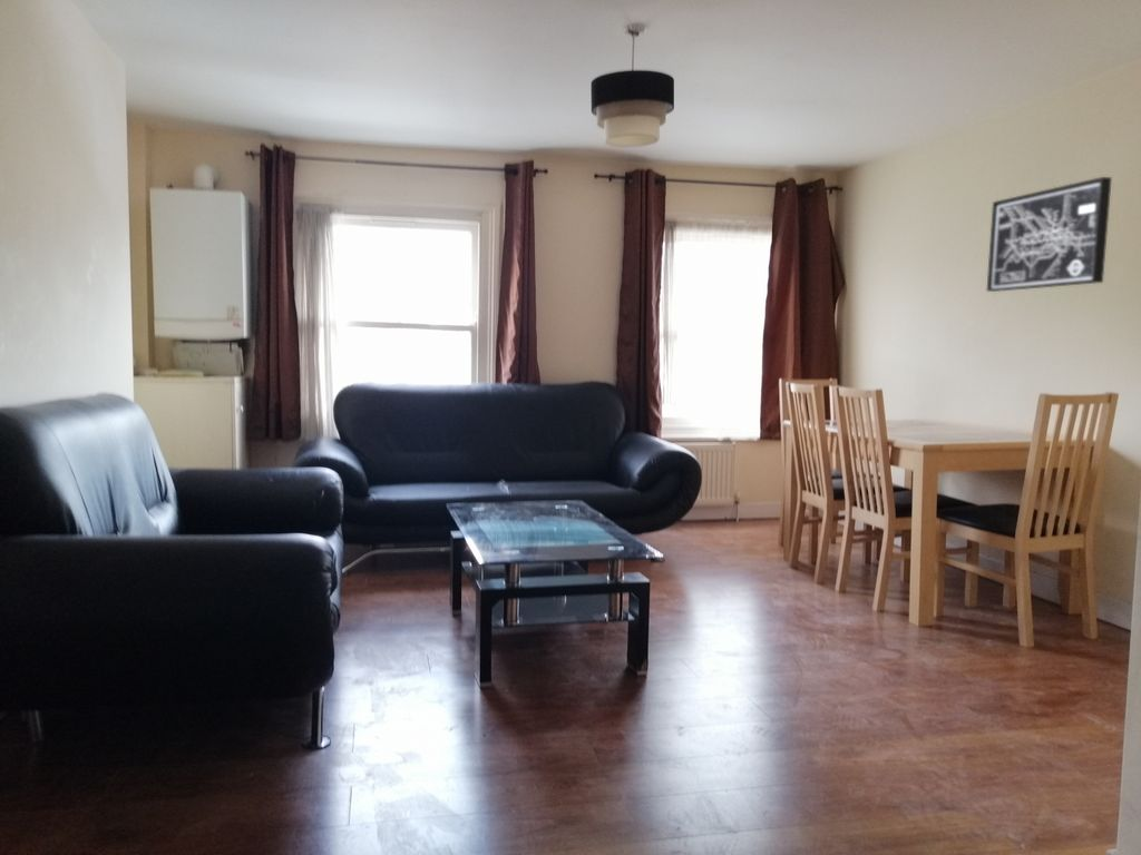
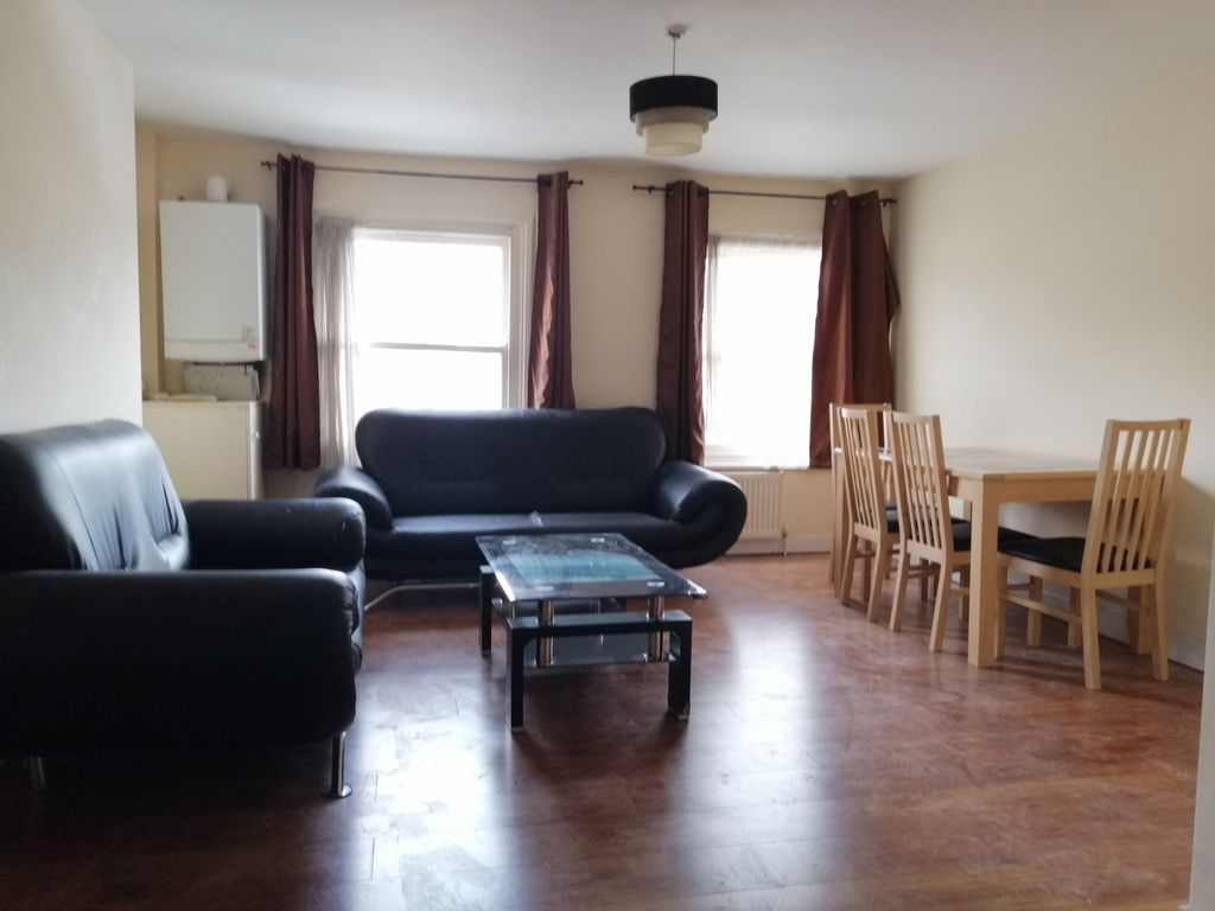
- wall art [986,176,1113,293]
